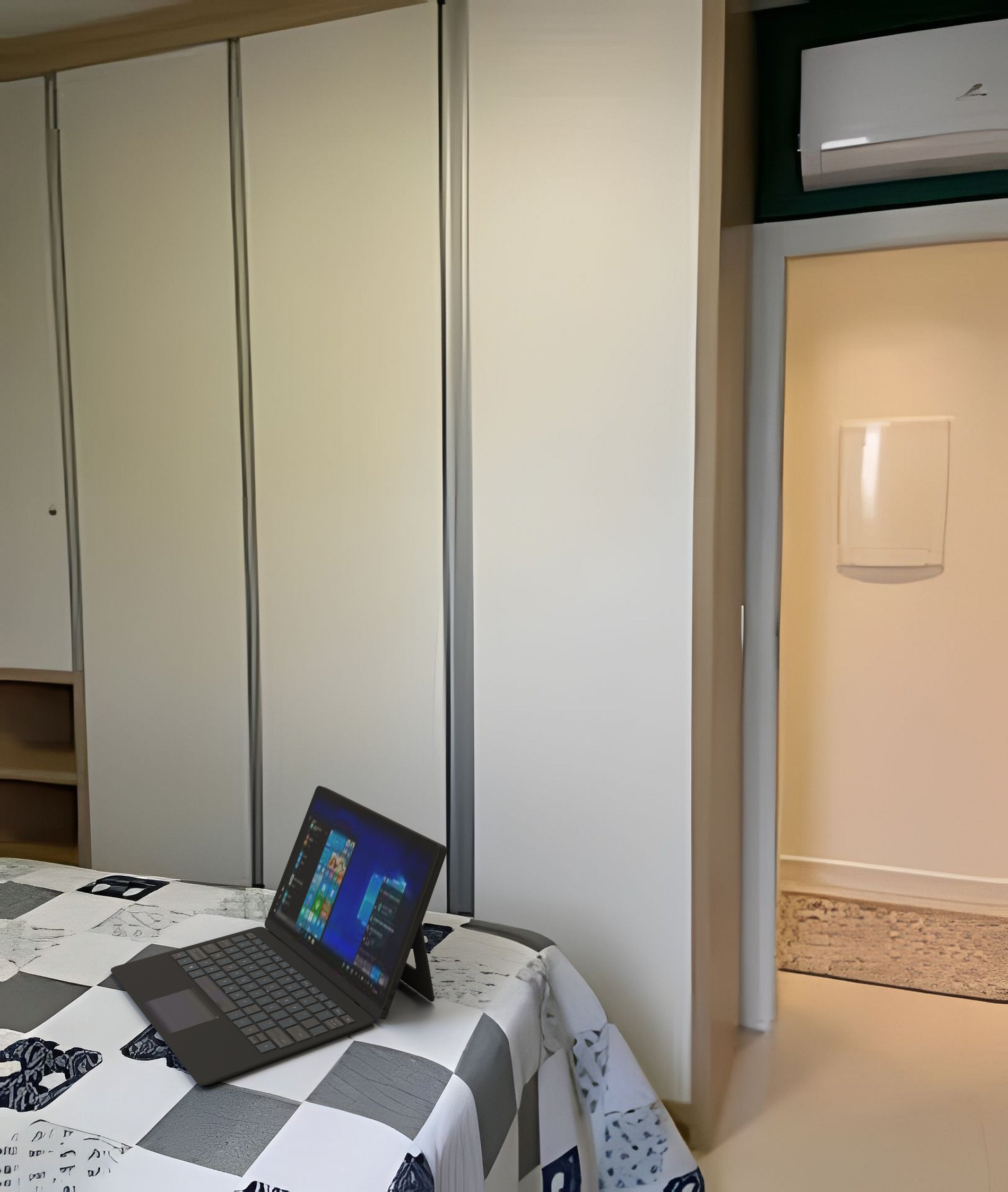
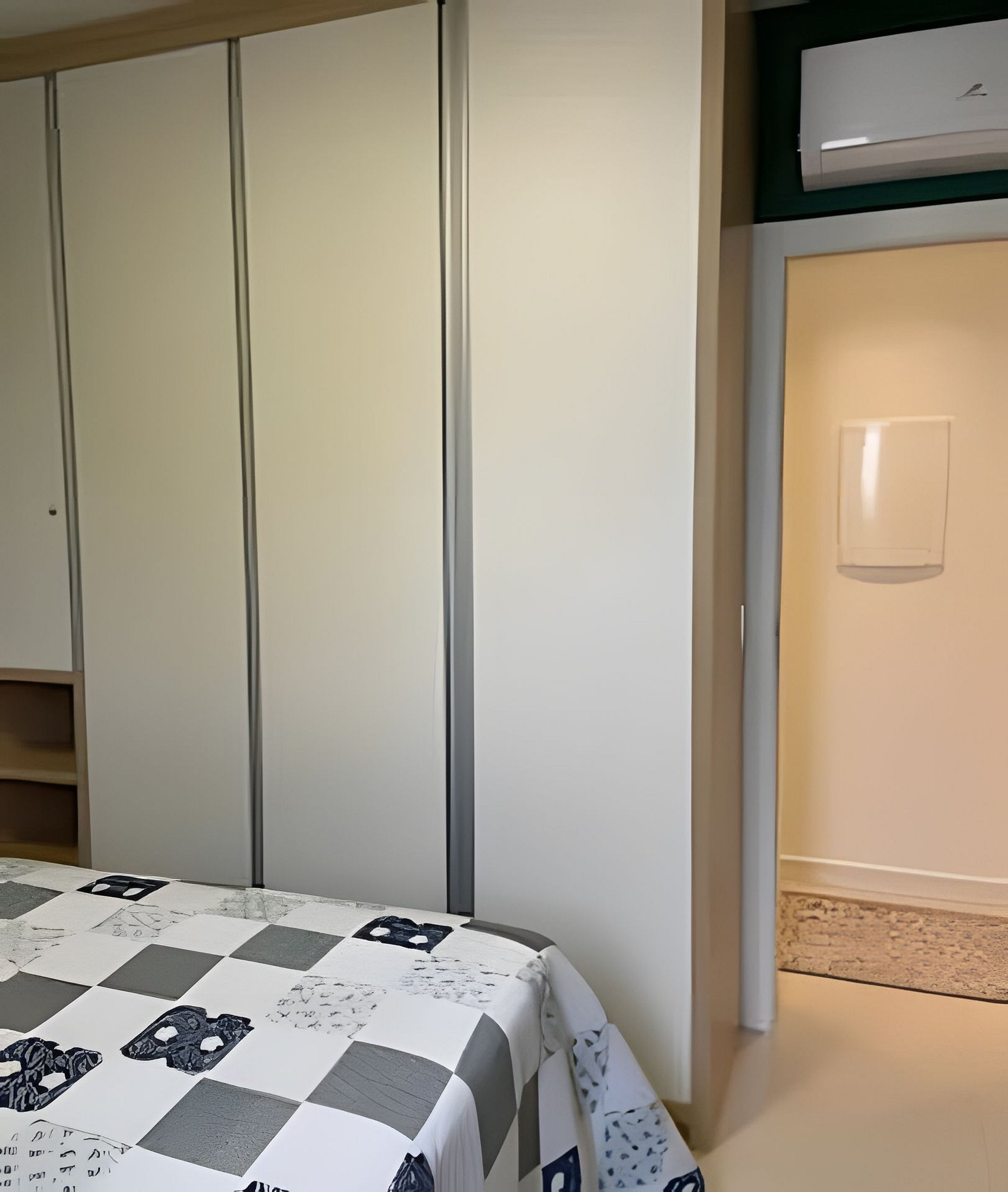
- laptop [110,785,448,1086]
